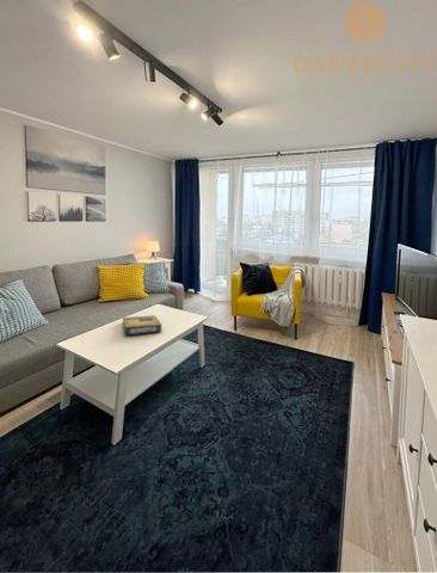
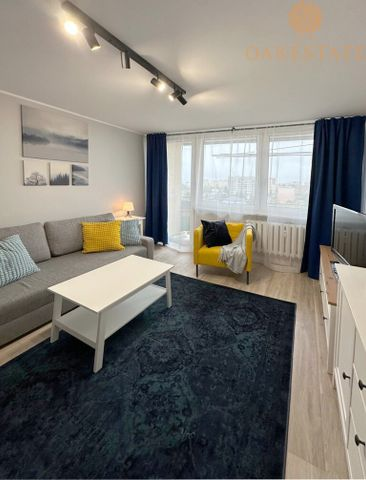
- video game box [122,314,162,335]
